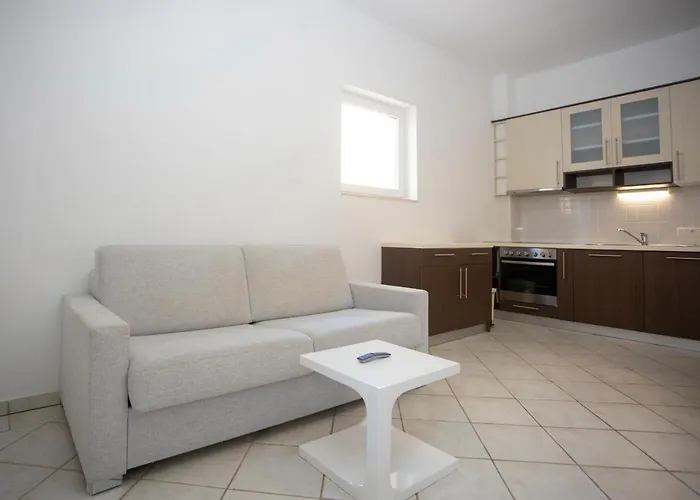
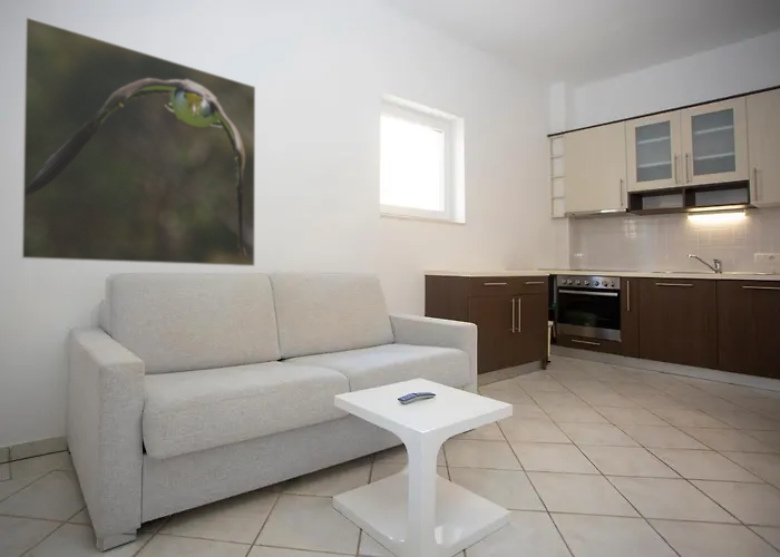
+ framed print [20,16,256,267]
